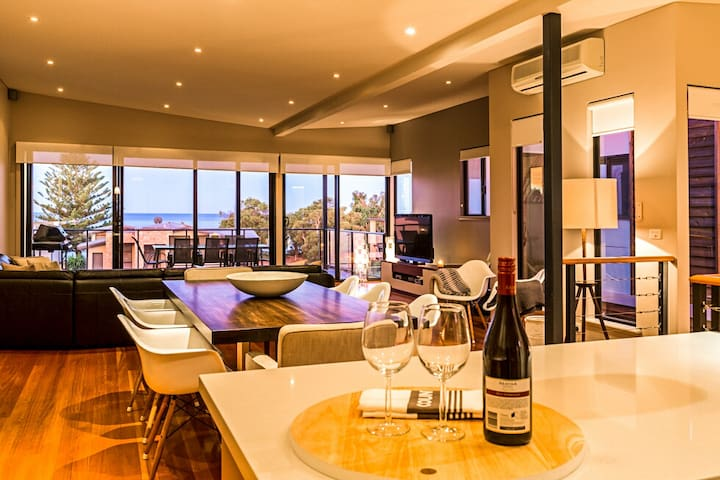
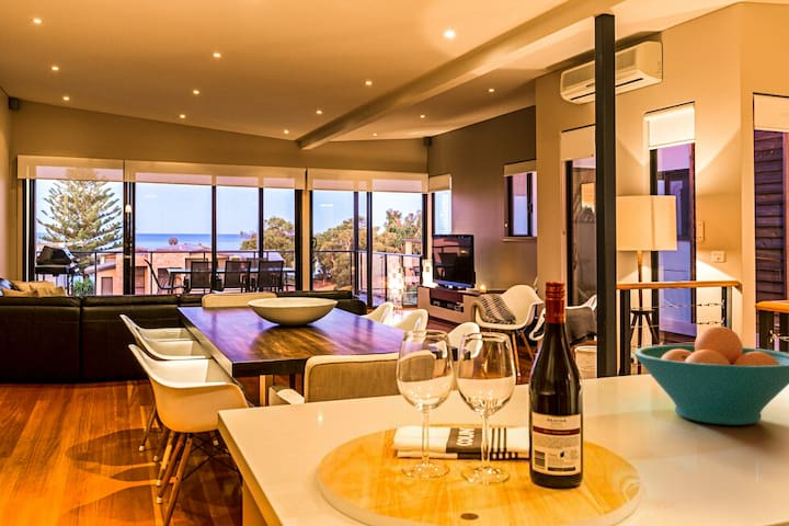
+ fruit bowl [632,324,789,426]
